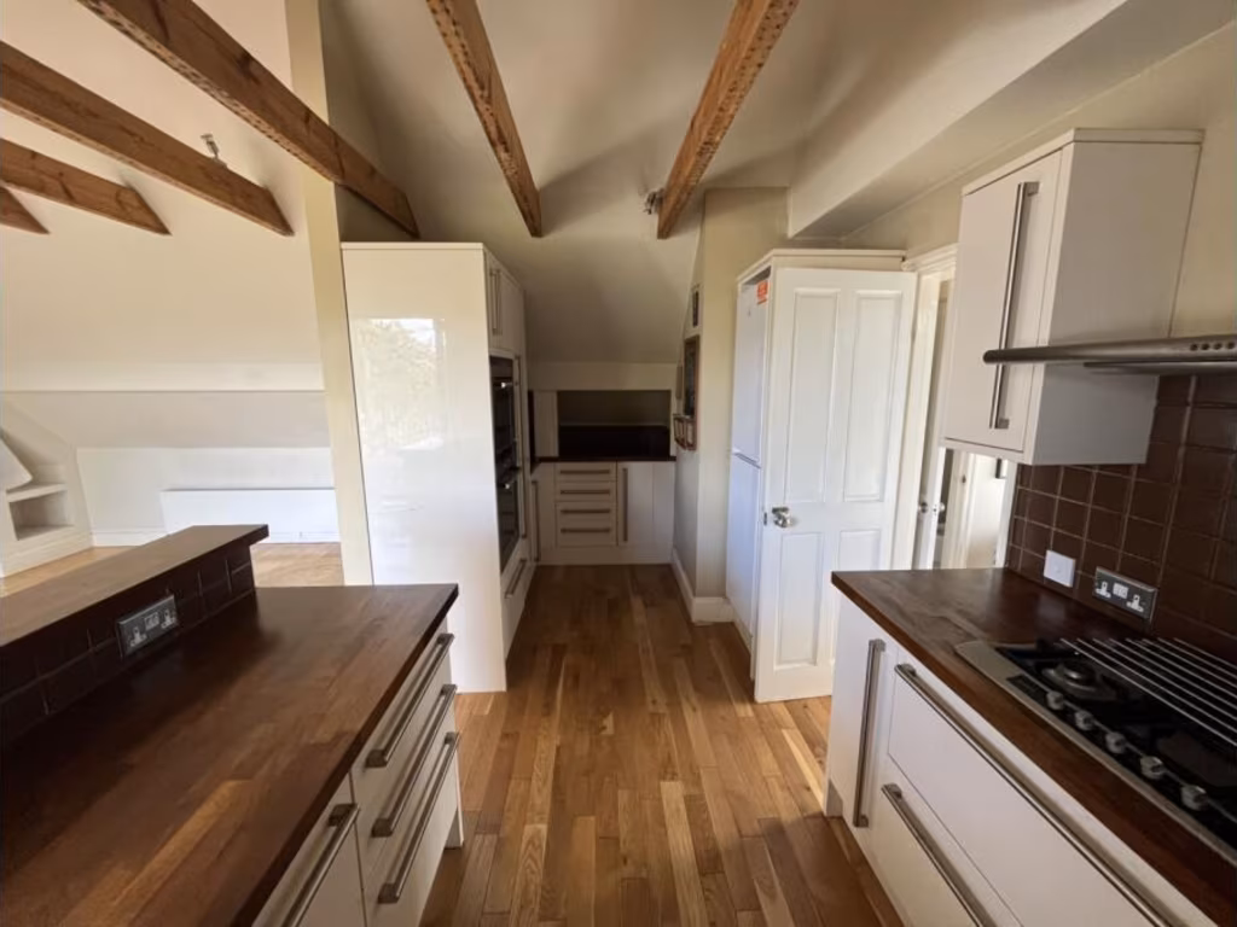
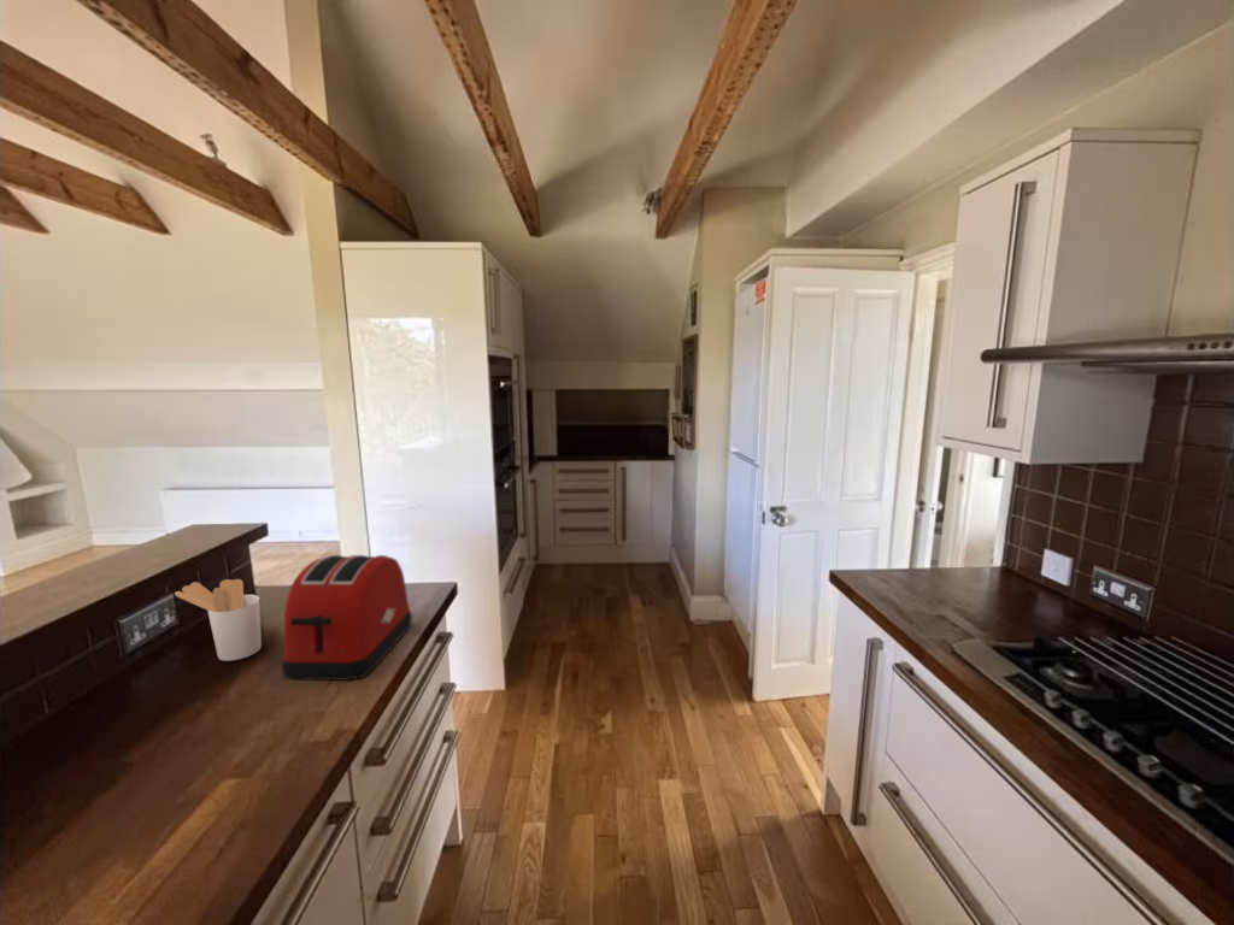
+ utensil holder [174,578,263,662]
+ toaster [281,554,413,681]
